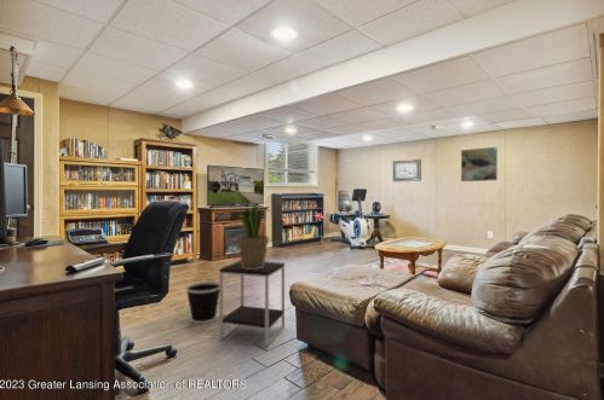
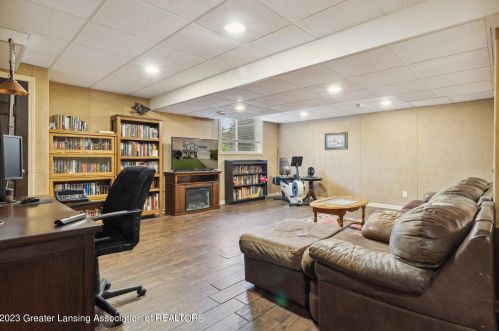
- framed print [460,145,499,182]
- potted plant [235,203,271,269]
- wastebasket [185,280,220,325]
- side table [218,260,286,348]
